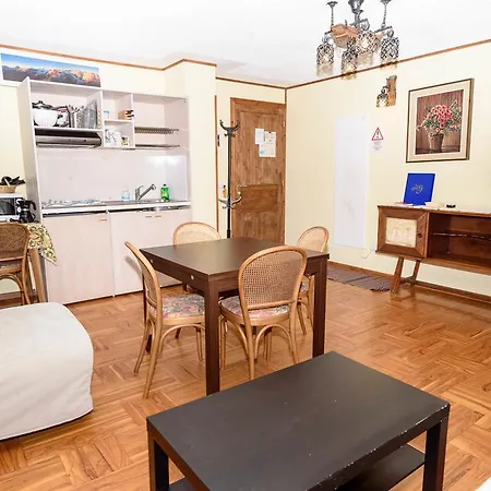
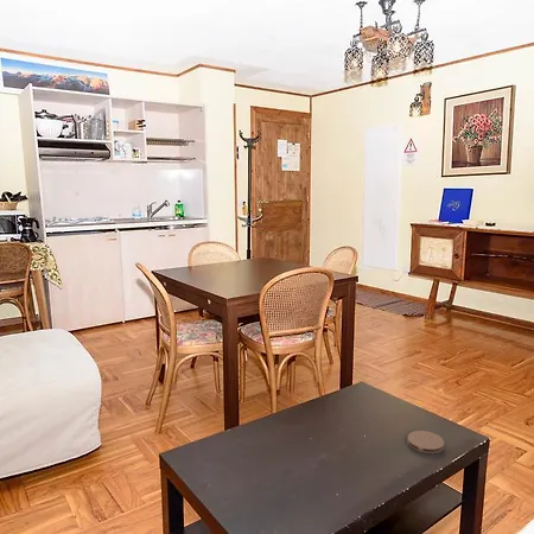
+ coaster [406,430,445,454]
